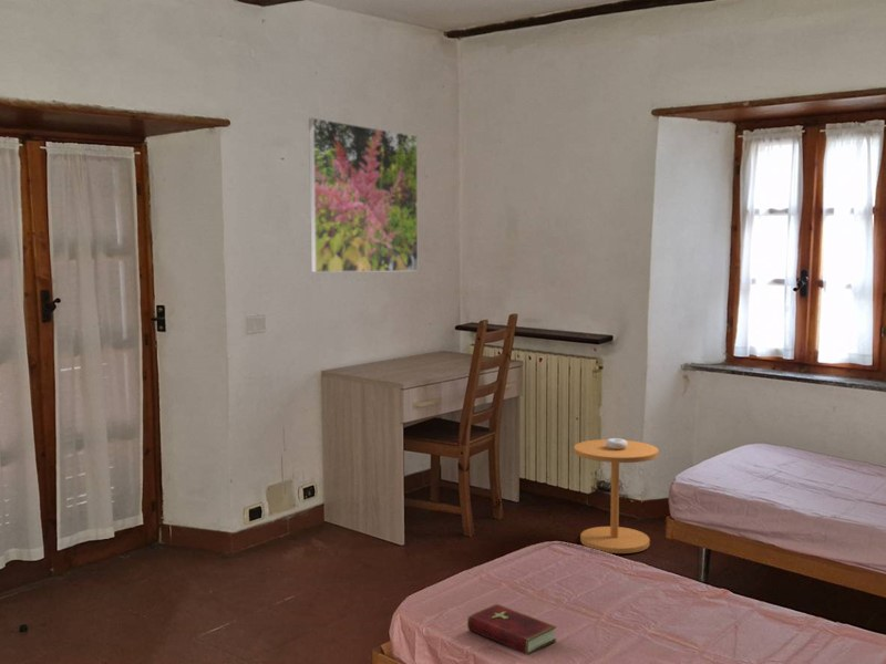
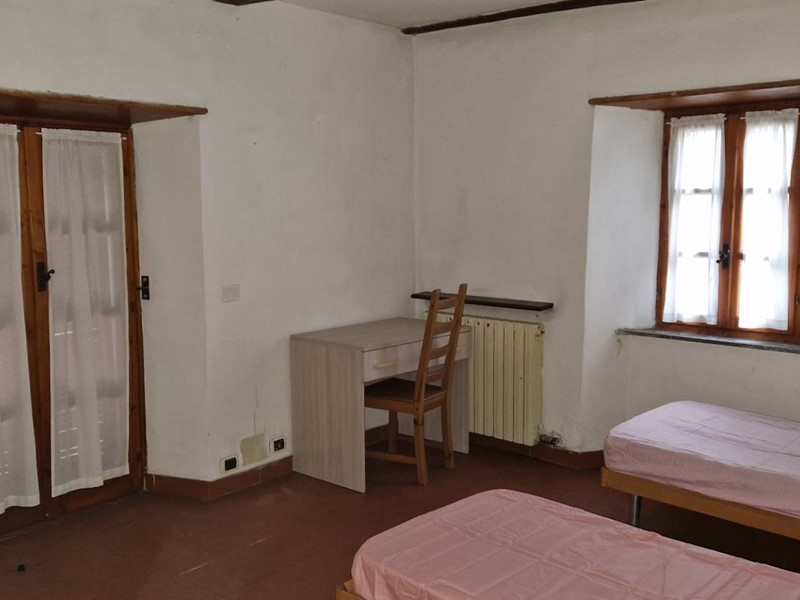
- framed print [308,116,419,273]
- hardcover book [466,602,557,656]
- side table [573,437,660,554]
